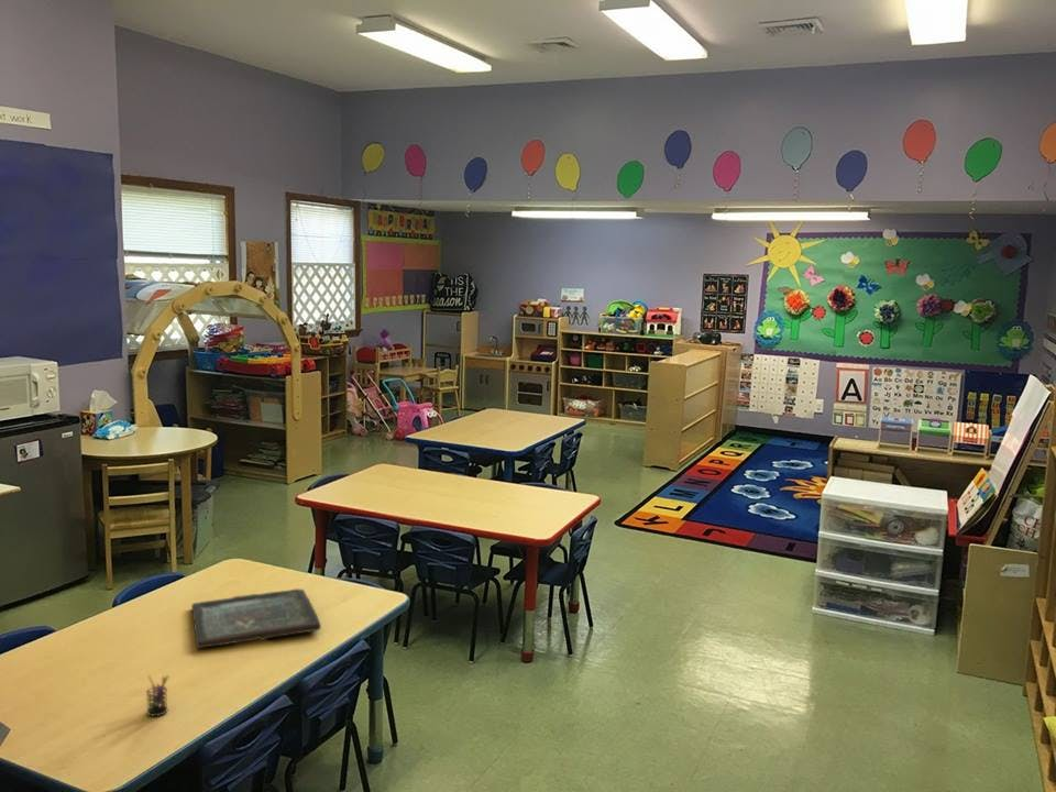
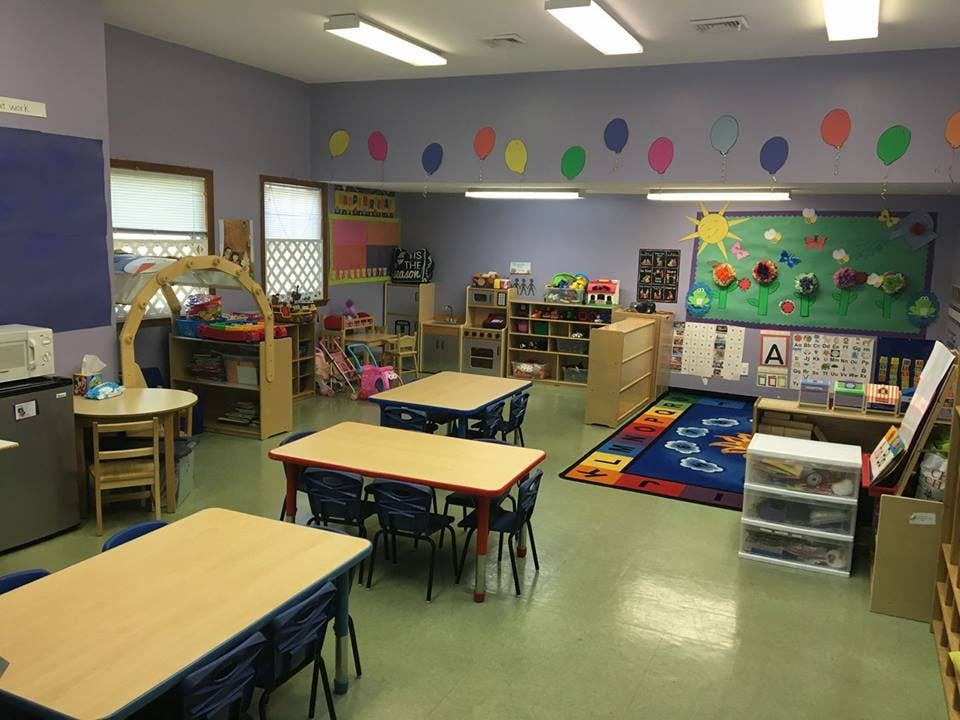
- board game [190,587,322,649]
- pen holder [145,674,170,717]
